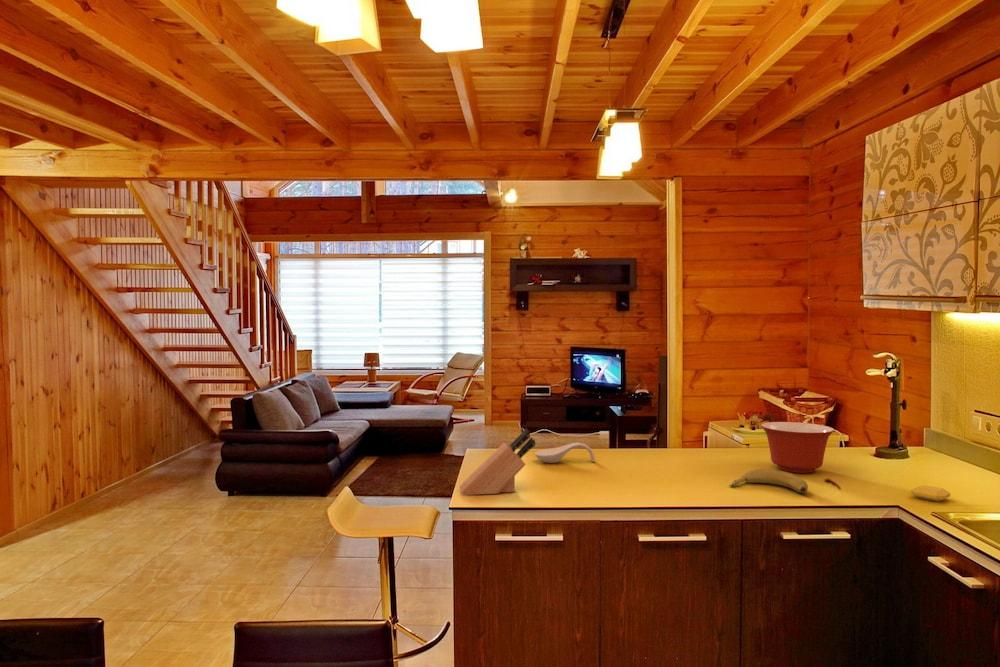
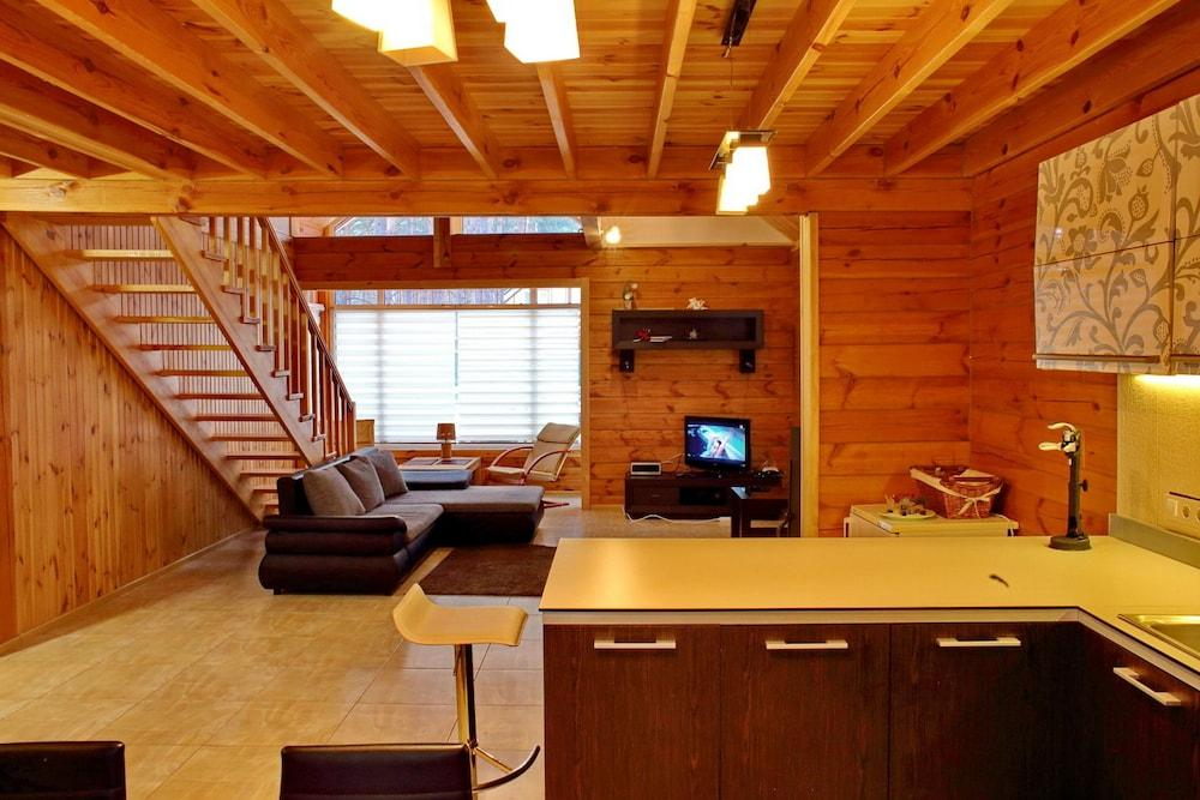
- mixing bowl [760,421,835,474]
- banana [729,468,809,494]
- knife block [458,428,536,496]
- soap bar [910,484,951,502]
- spoon rest [534,442,596,464]
